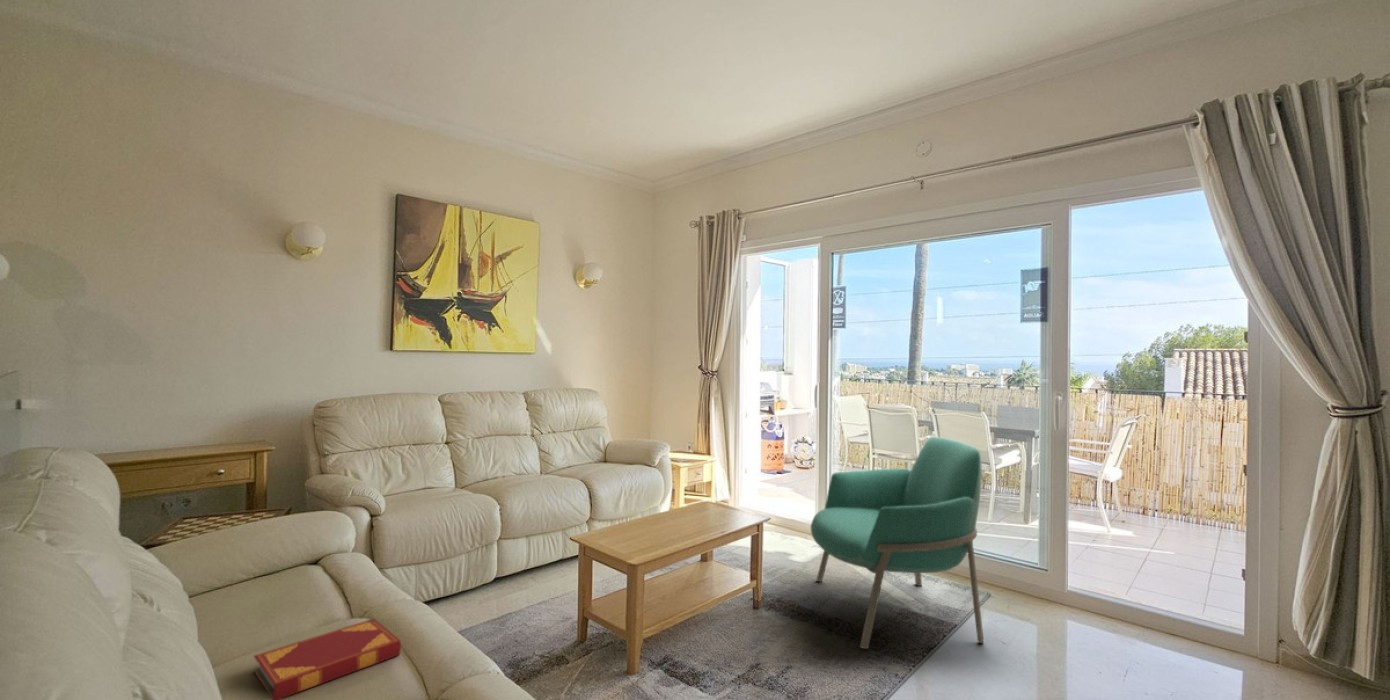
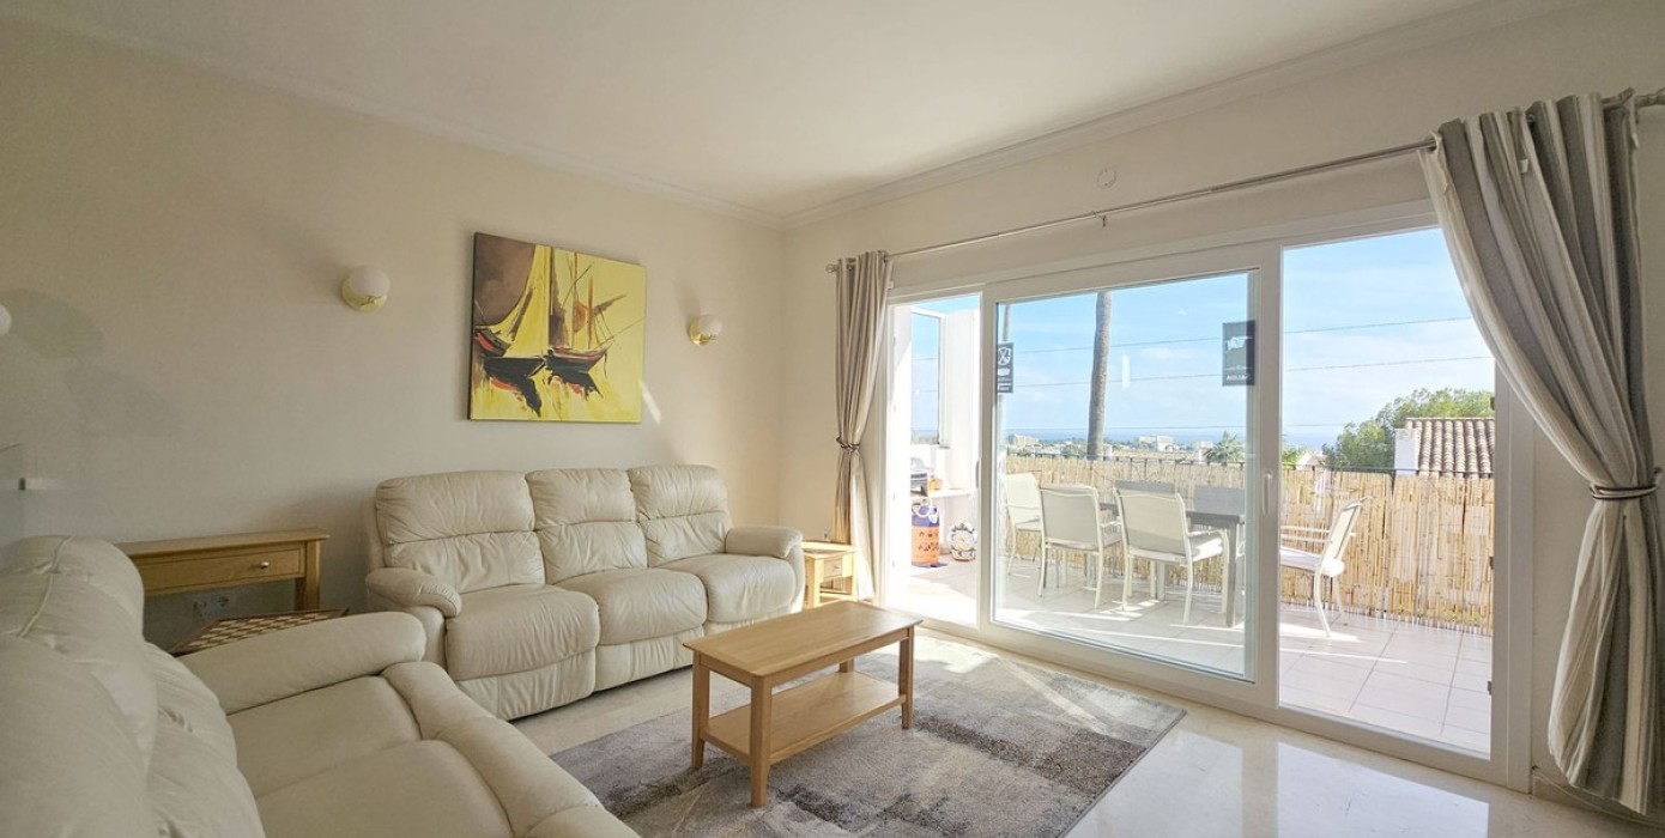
- armchair [810,436,985,650]
- hardback book [252,618,402,700]
